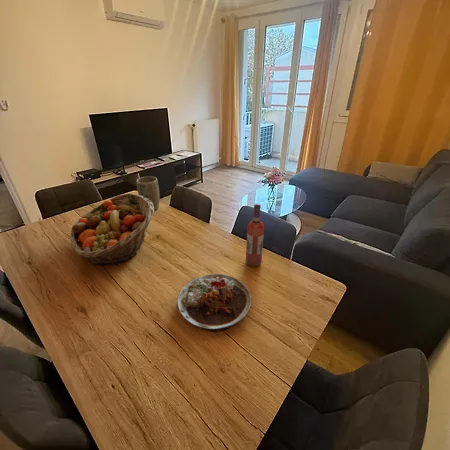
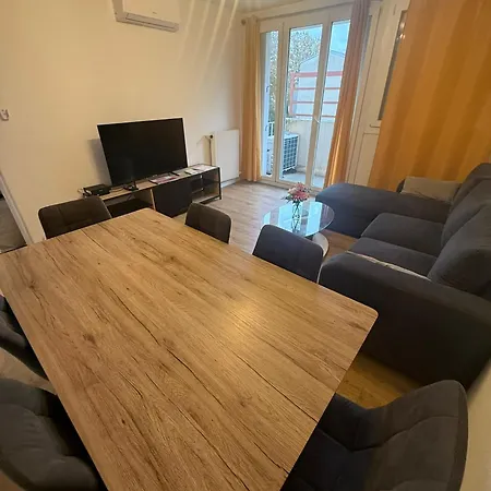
- fruit basket [69,192,155,266]
- plant pot [135,176,161,211]
- wine bottle [245,203,265,267]
- plate [176,273,252,333]
